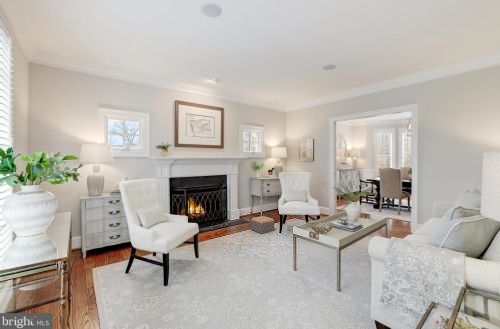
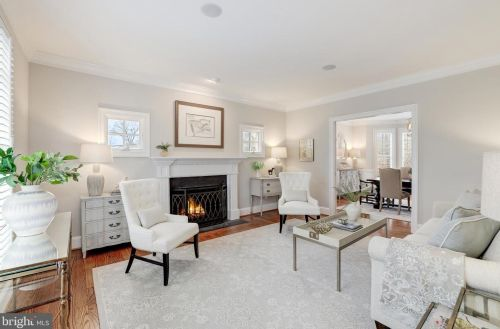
- footstool [250,215,275,235]
